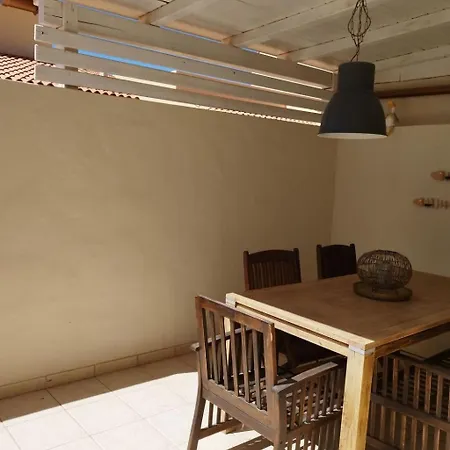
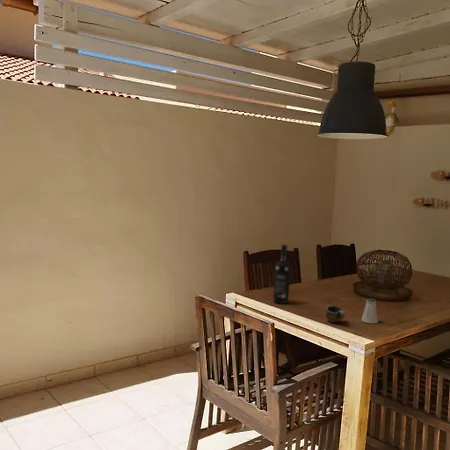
+ wine bottle [272,243,292,305]
+ cup [324,304,346,323]
+ saltshaker [360,298,379,324]
